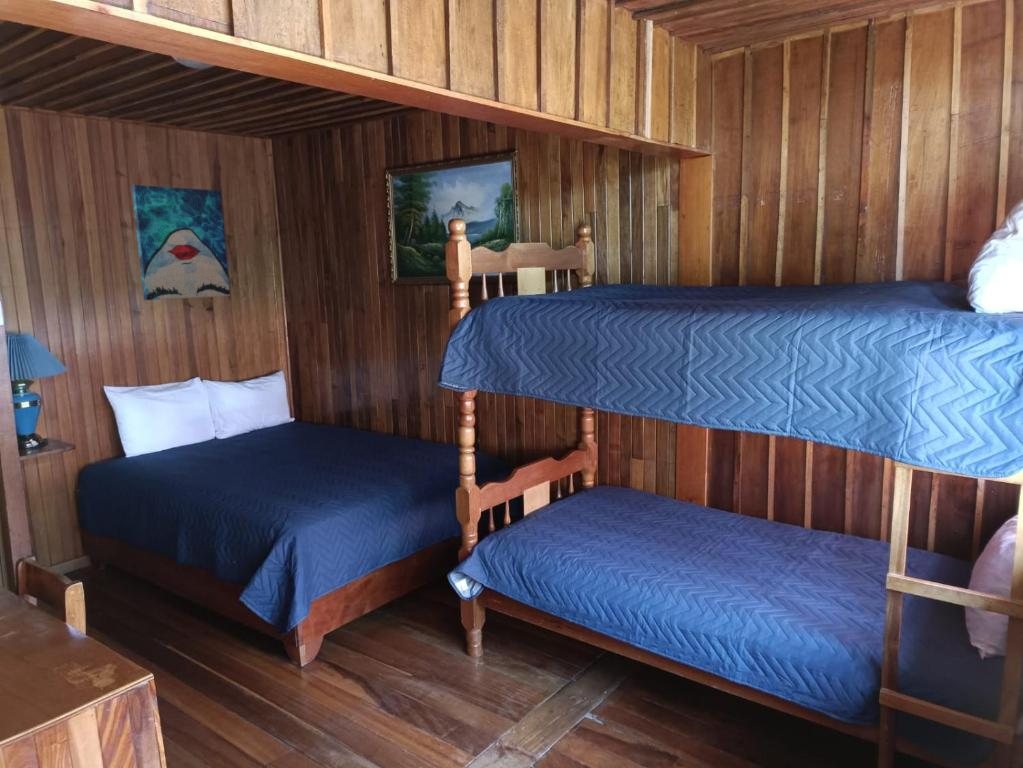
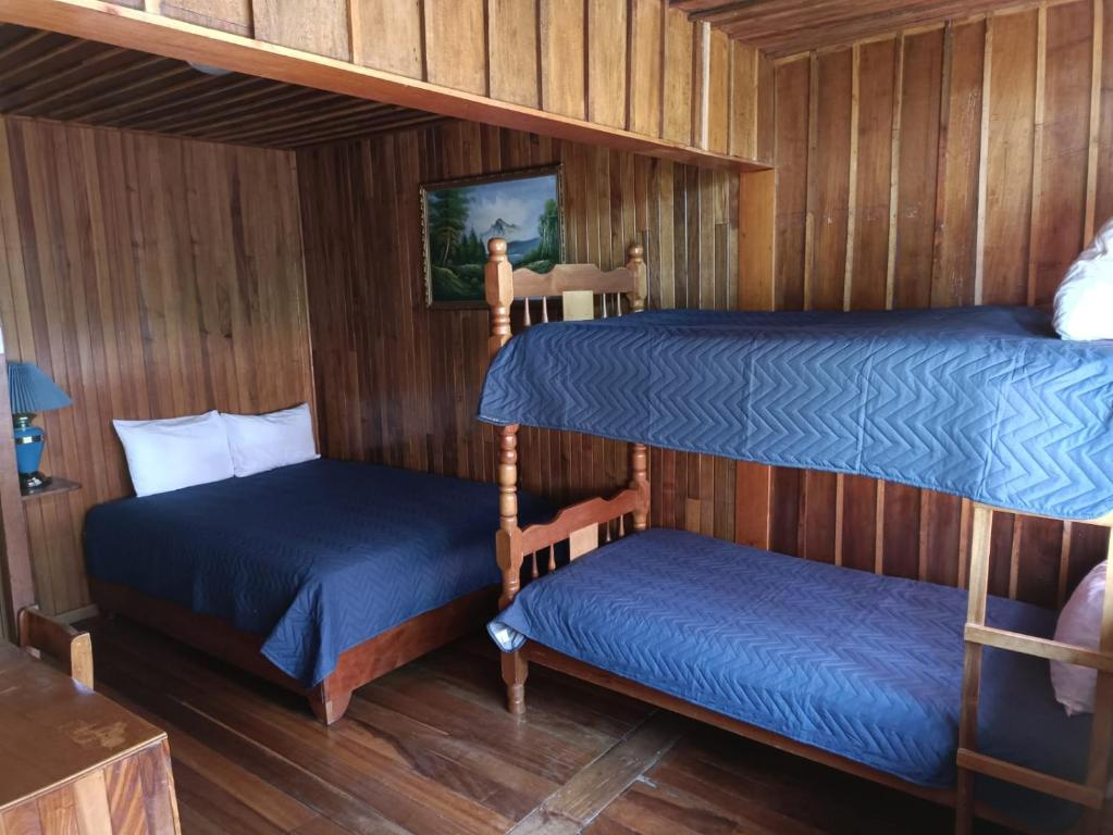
- wall art [131,184,231,301]
